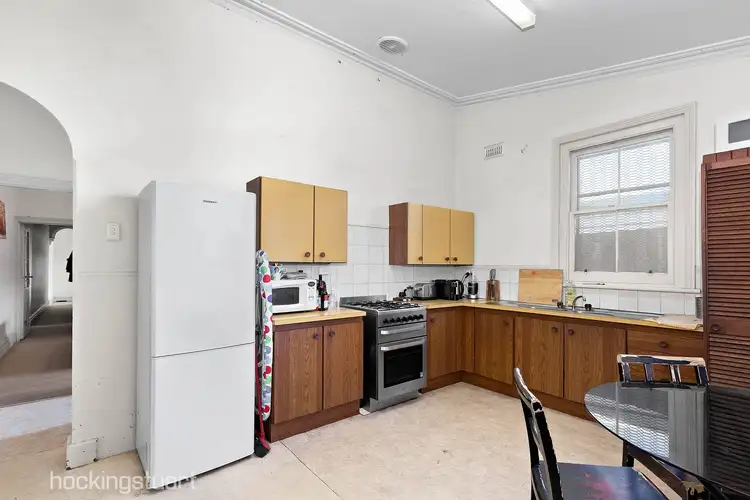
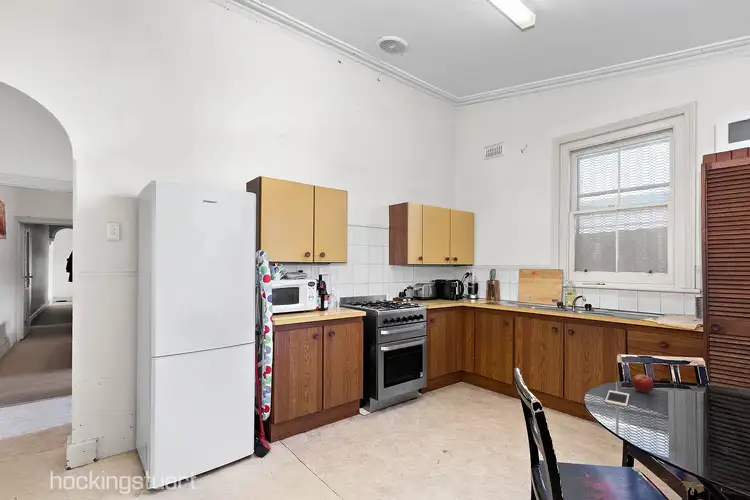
+ cell phone [604,389,630,407]
+ fruit [631,373,654,394]
